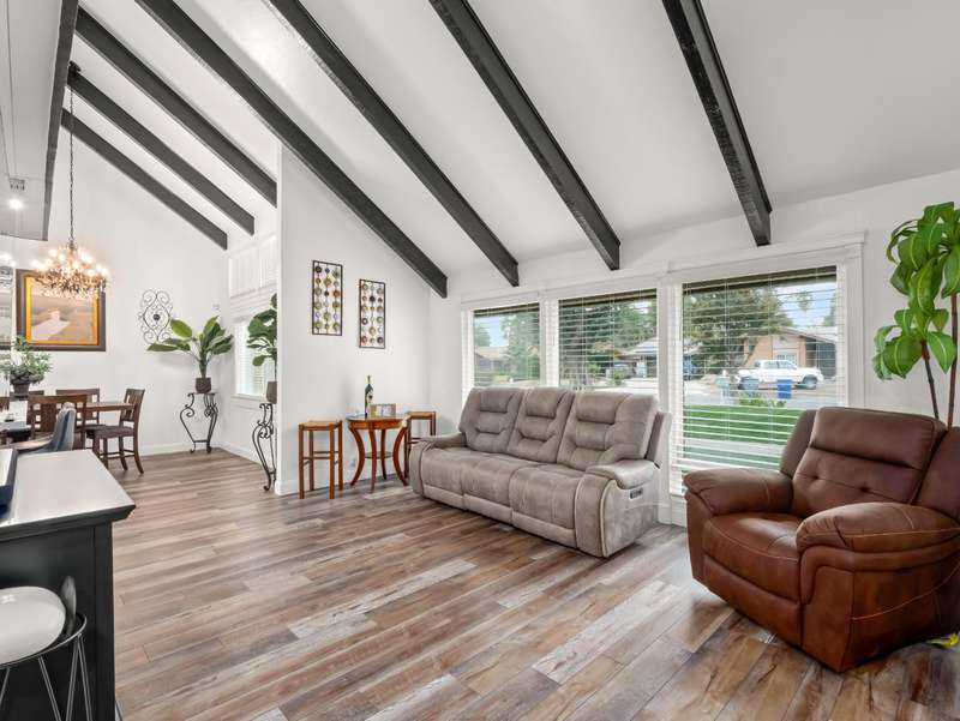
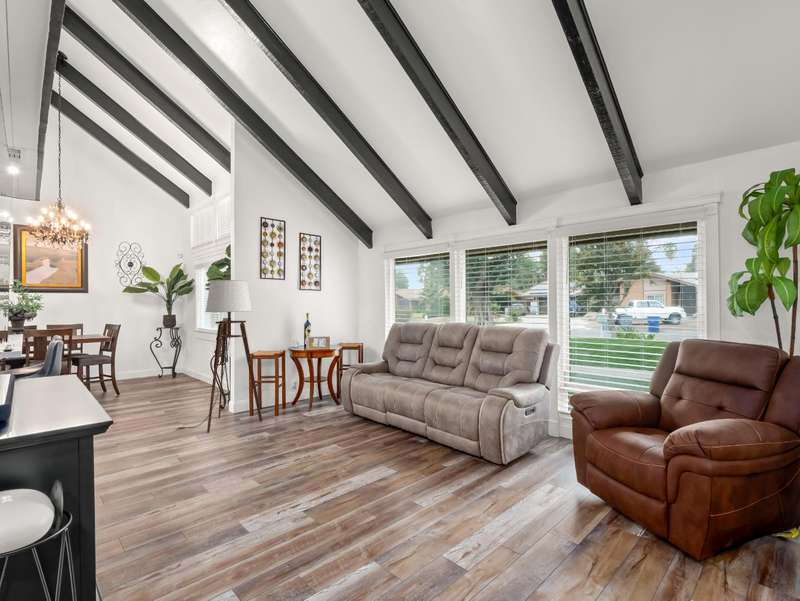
+ floor lamp [176,279,263,434]
